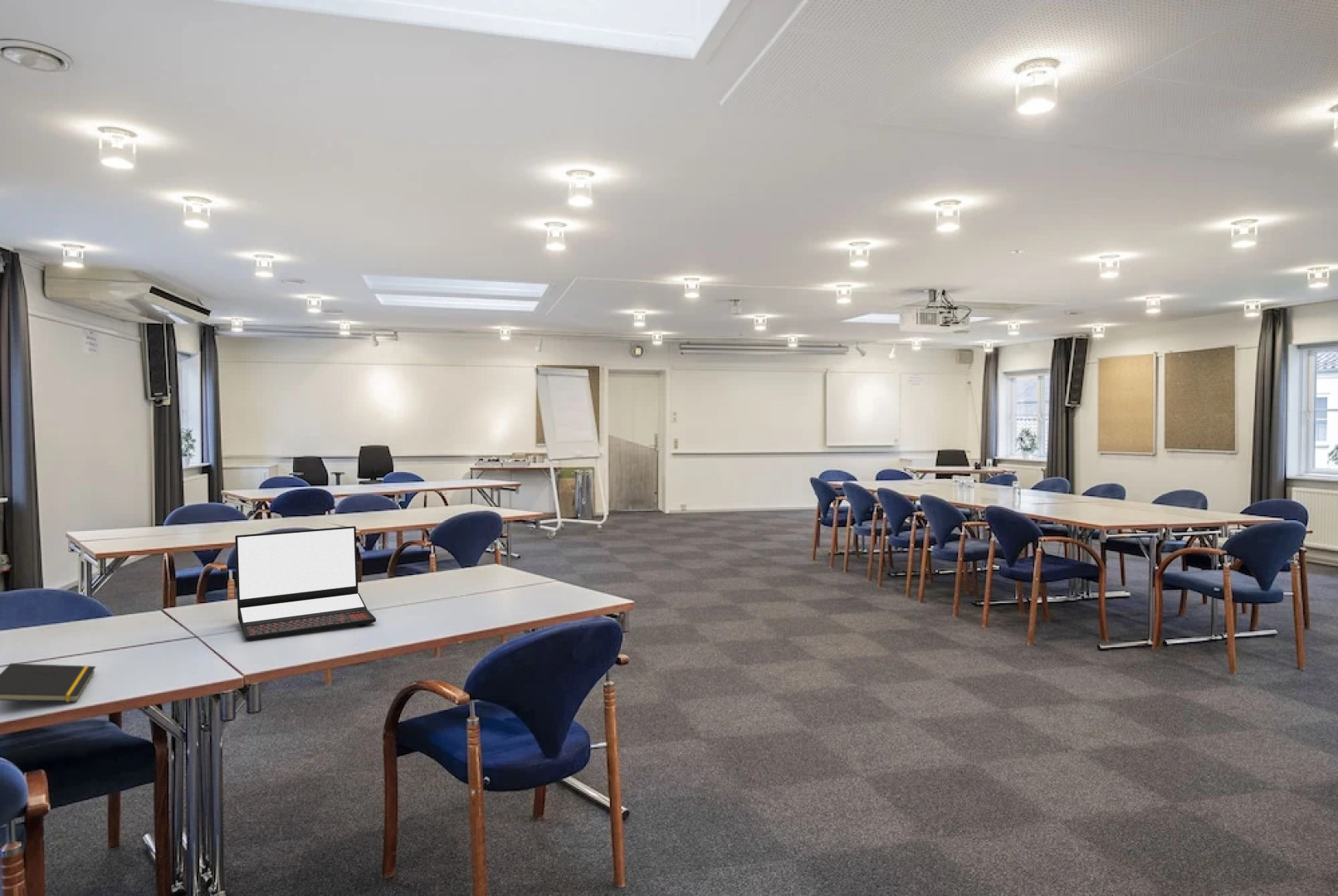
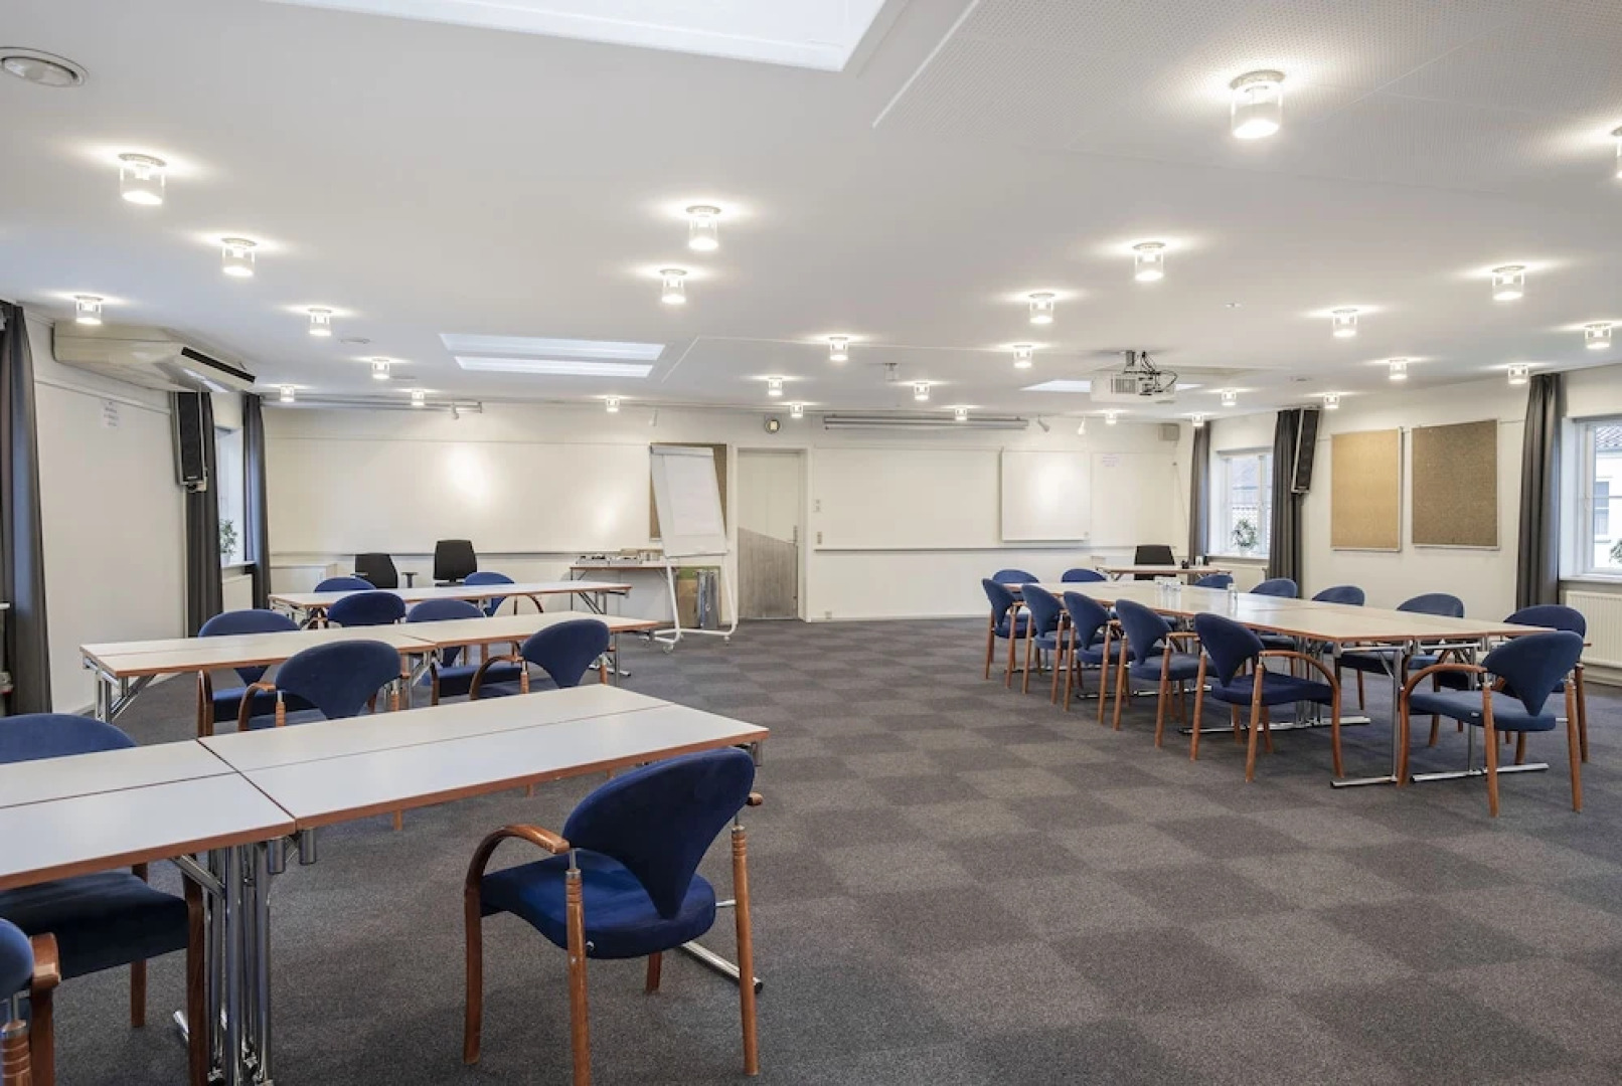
- notepad [0,663,97,703]
- laptop [234,525,377,641]
